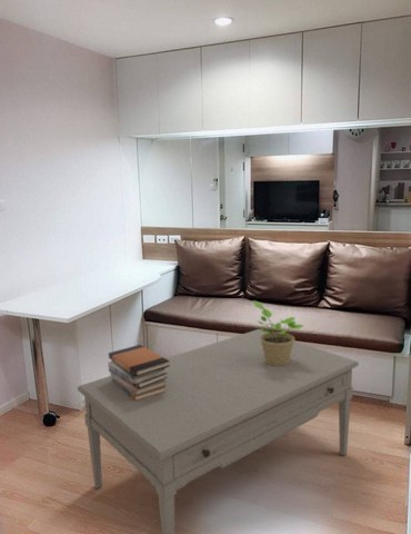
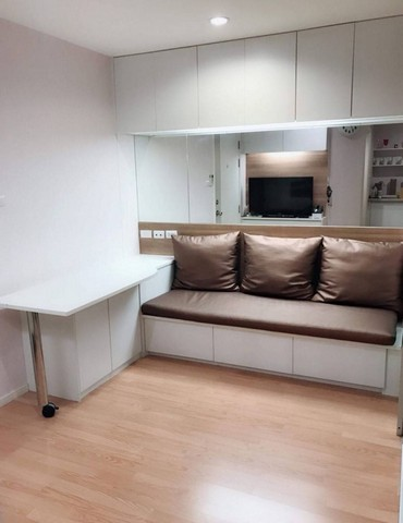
- potted plant [252,299,304,366]
- coffee table [77,328,360,534]
- book stack [107,344,170,402]
